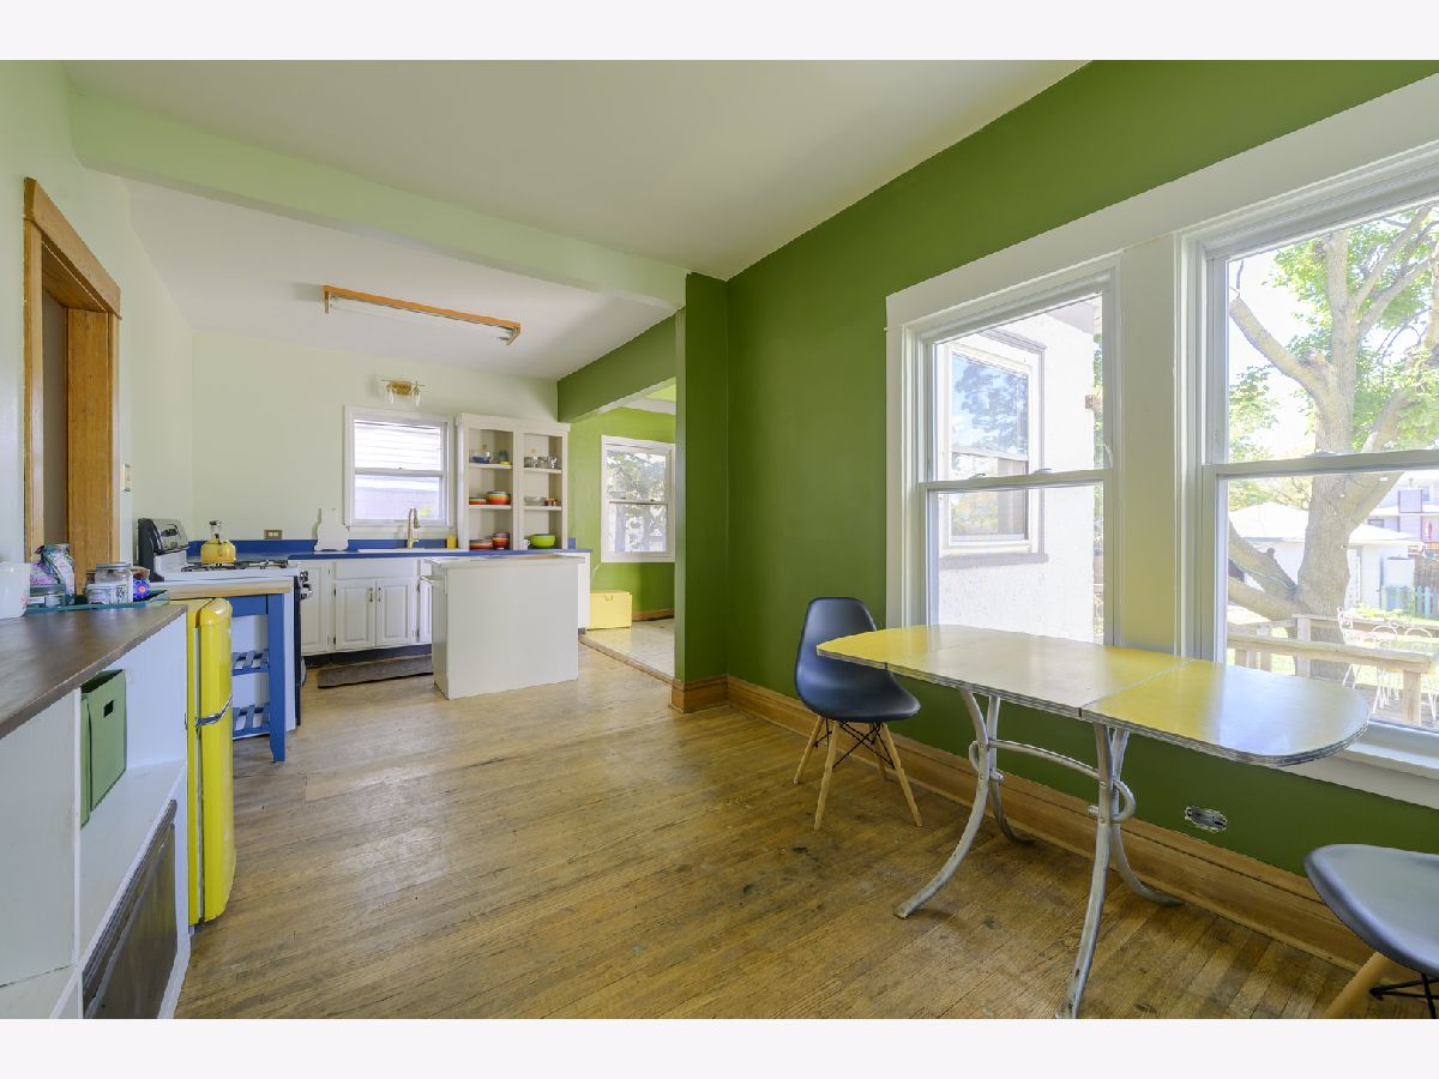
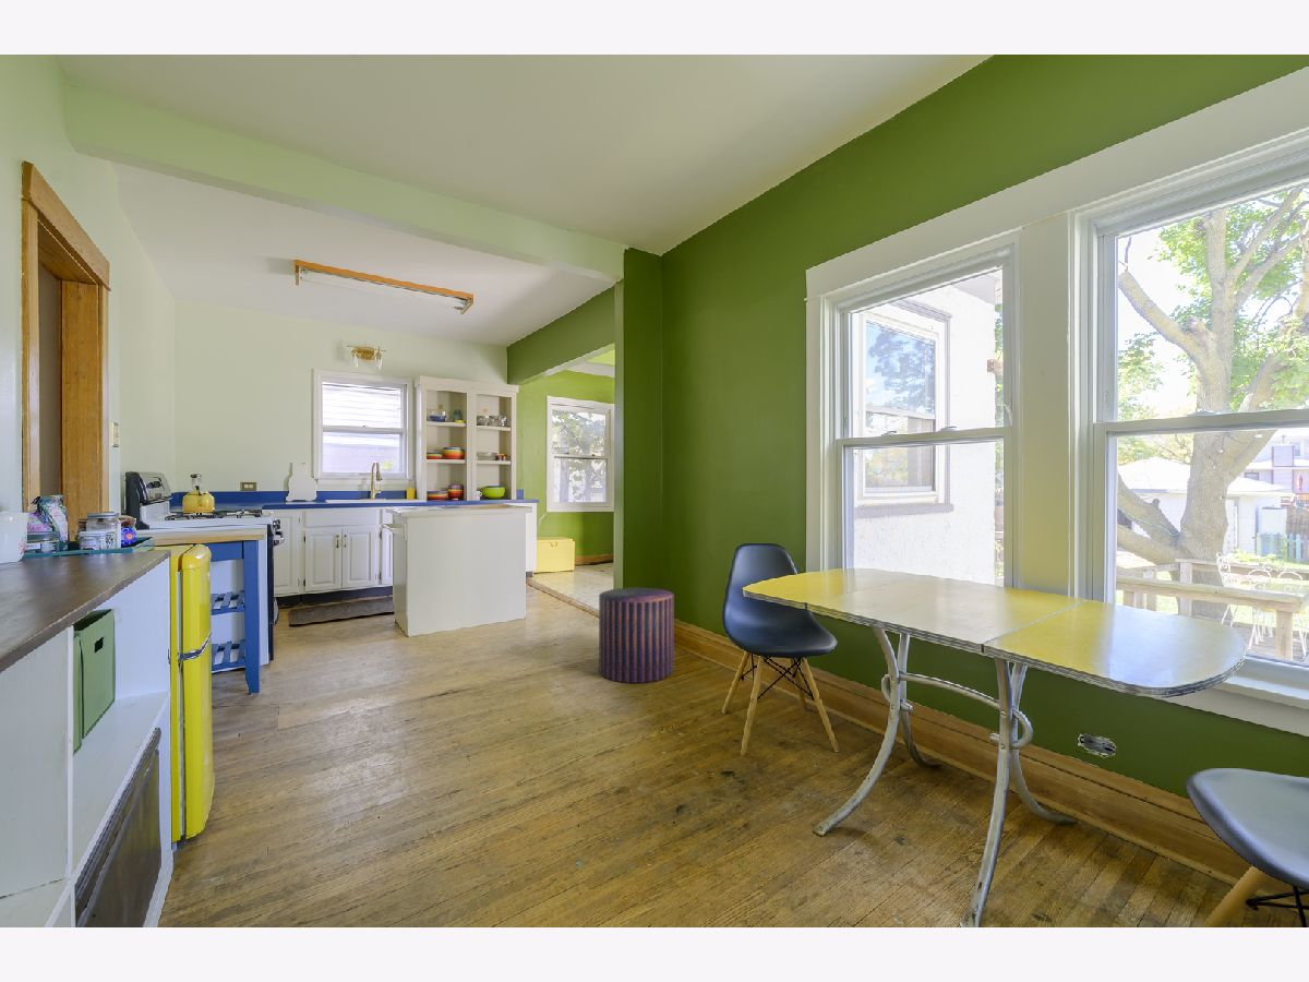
+ pouf [598,587,675,684]
